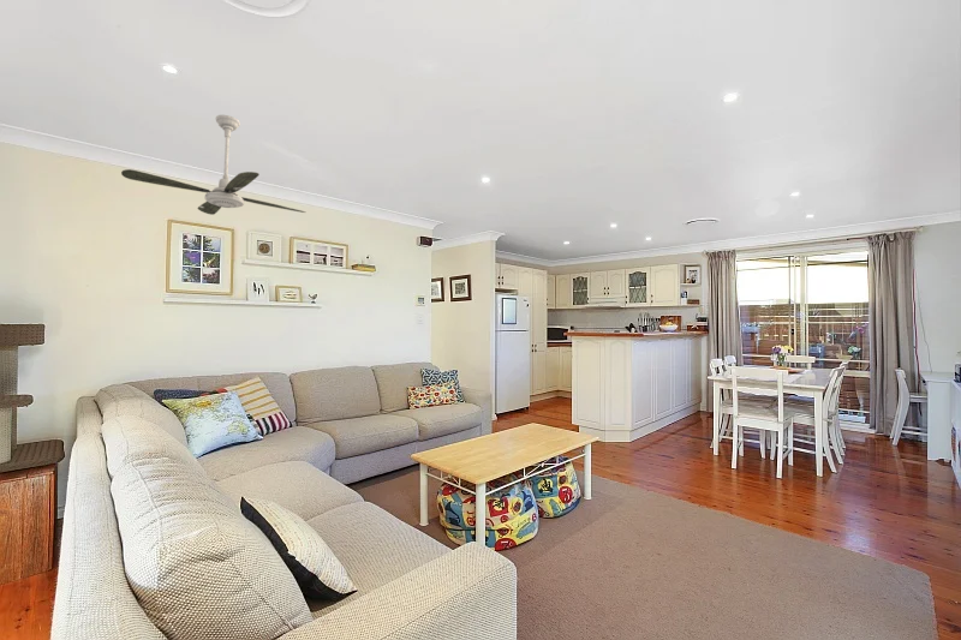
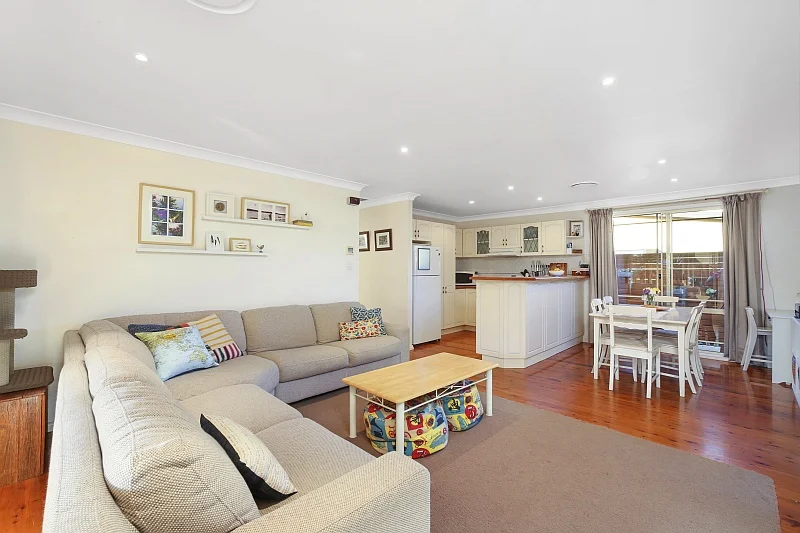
- ceiling fan [120,114,306,216]
